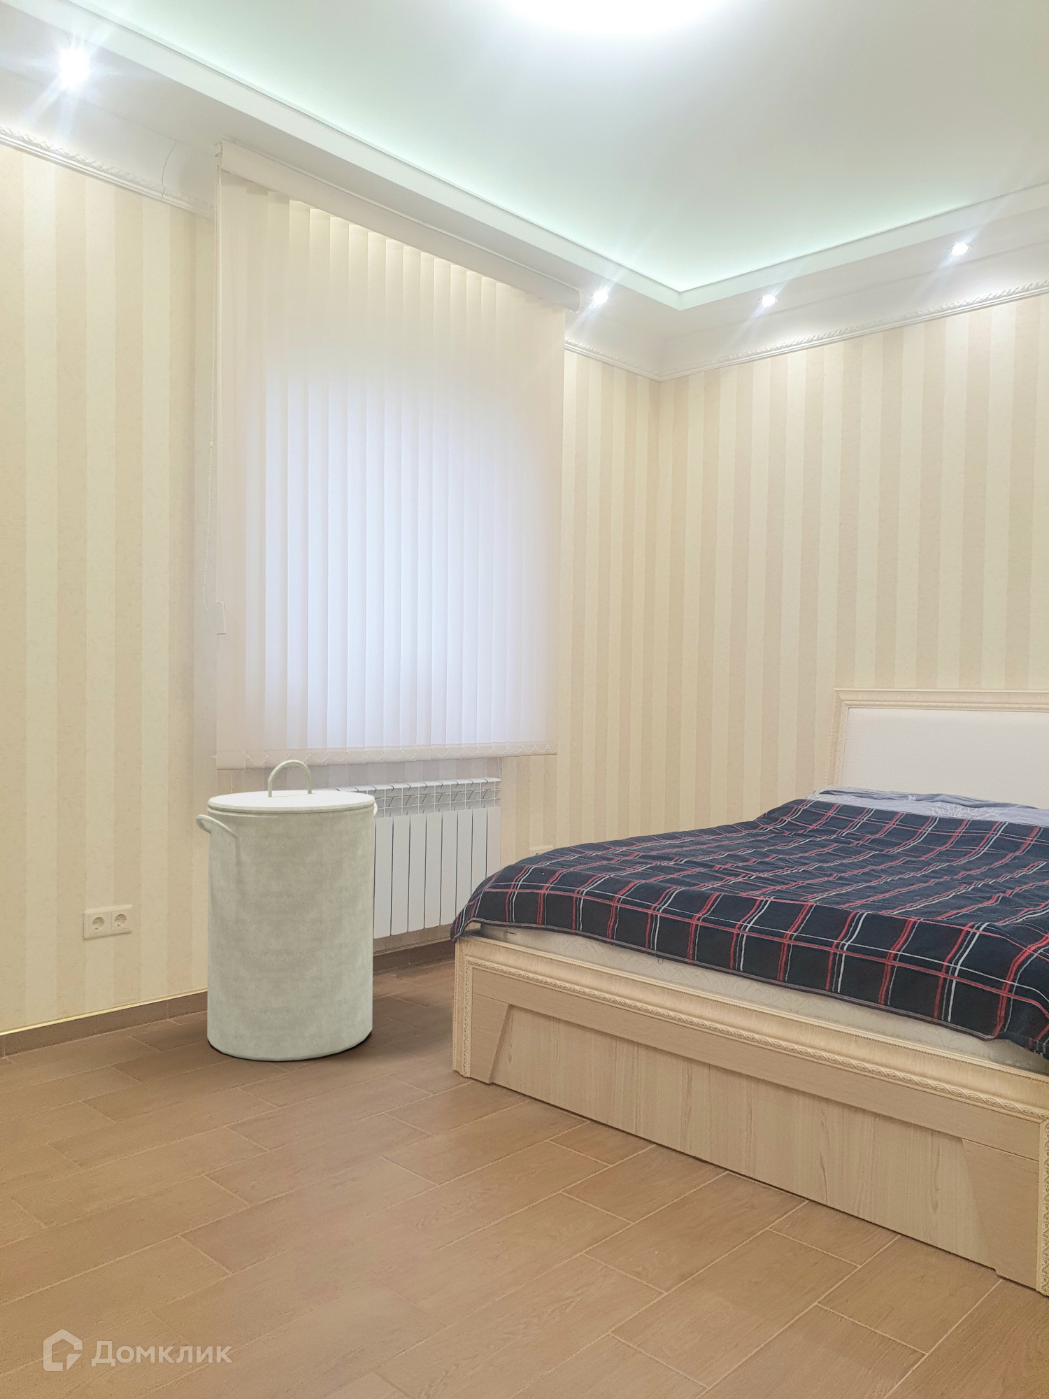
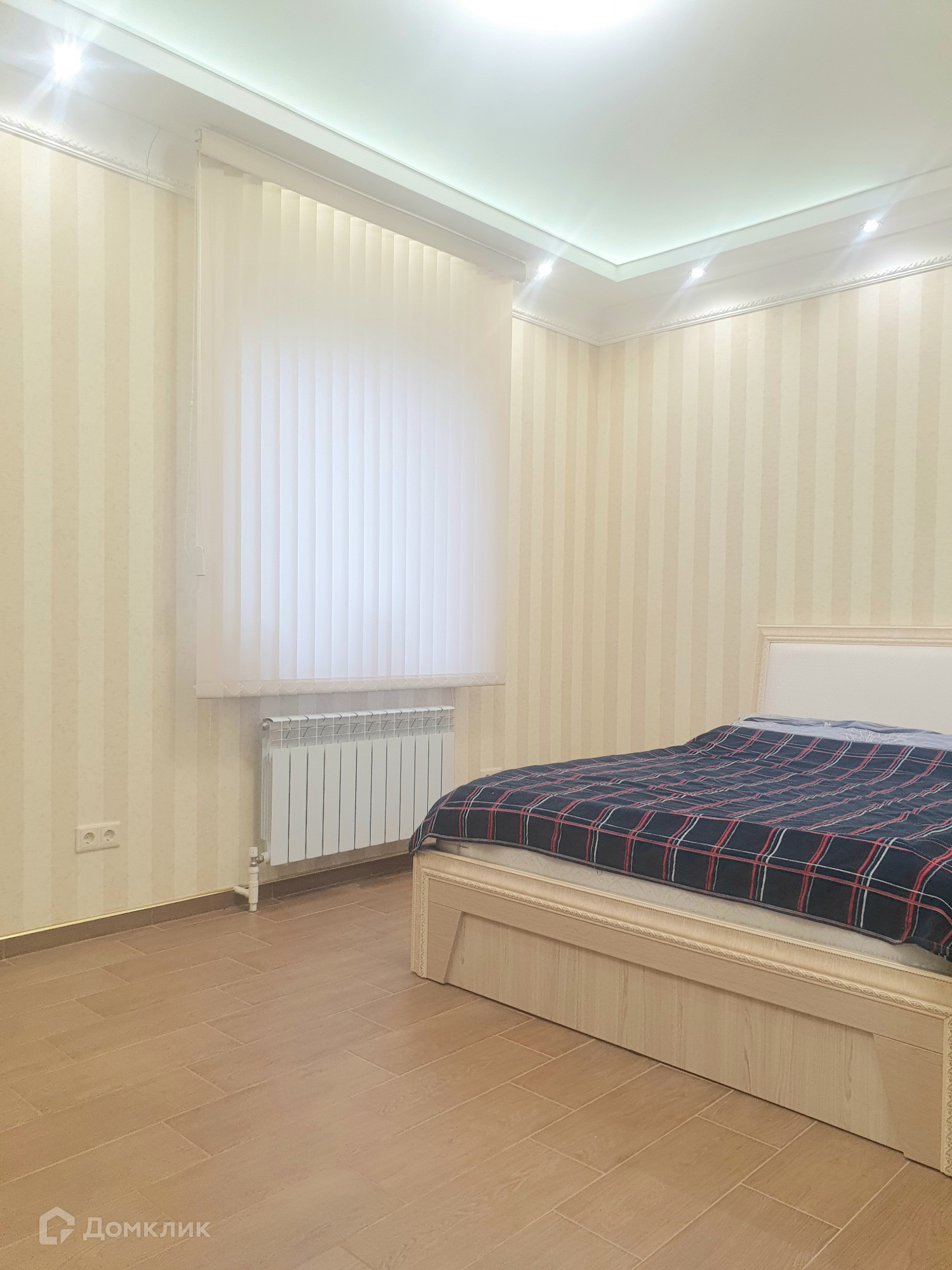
- laundry hamper [195,759,378,1062]
